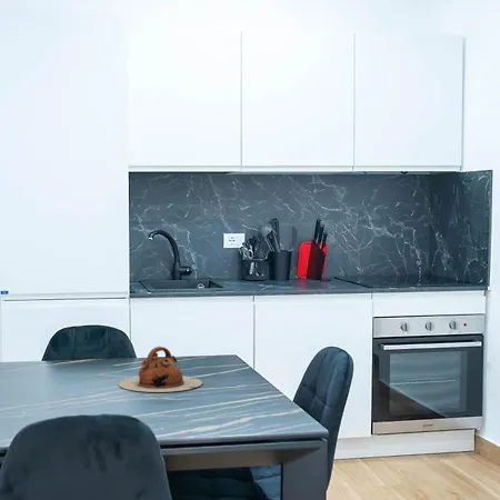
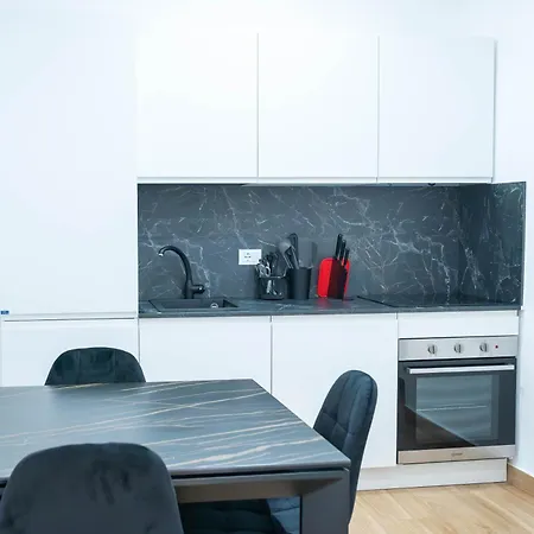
- teapot [118,346,203,393]
